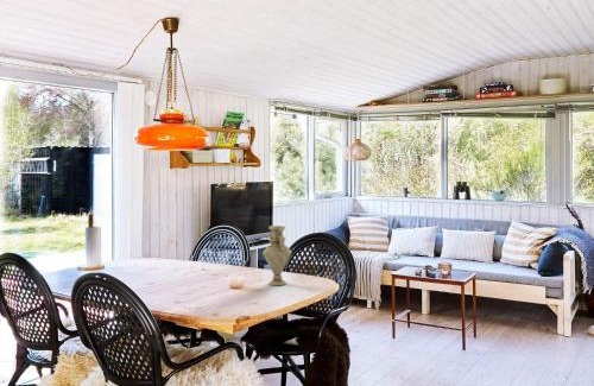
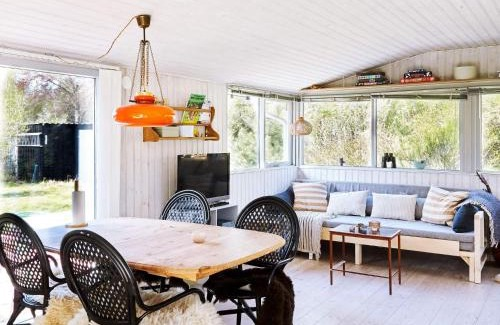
- vase [261,224,293,286]
